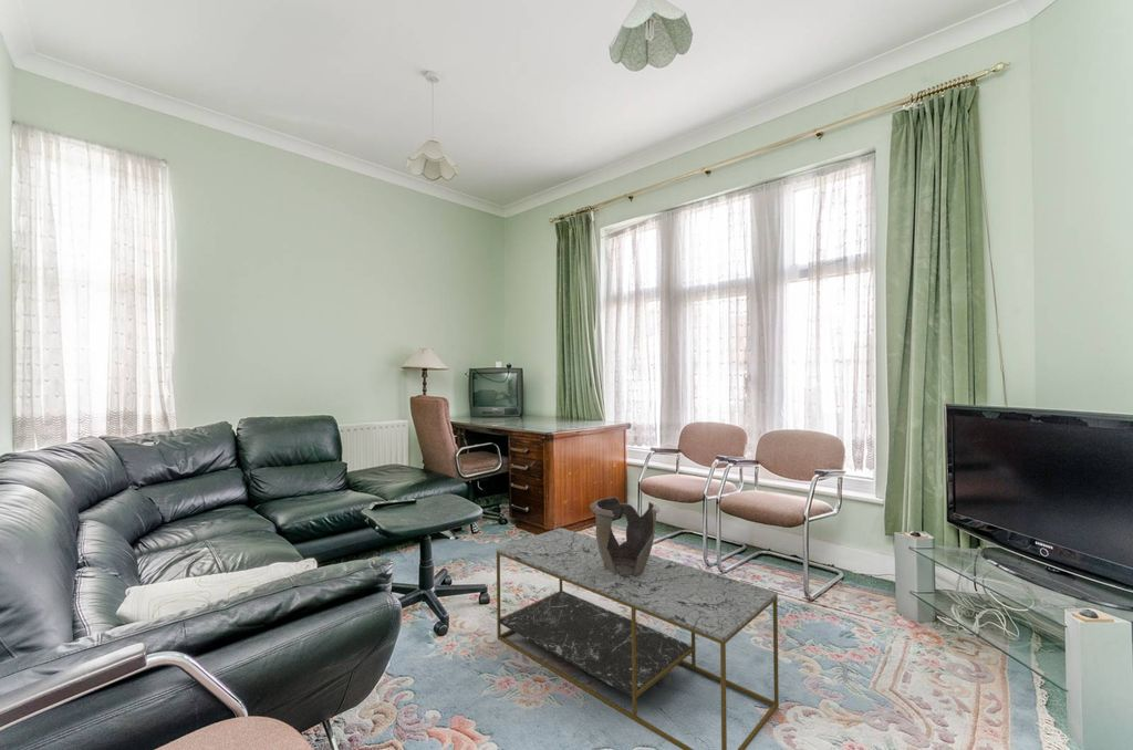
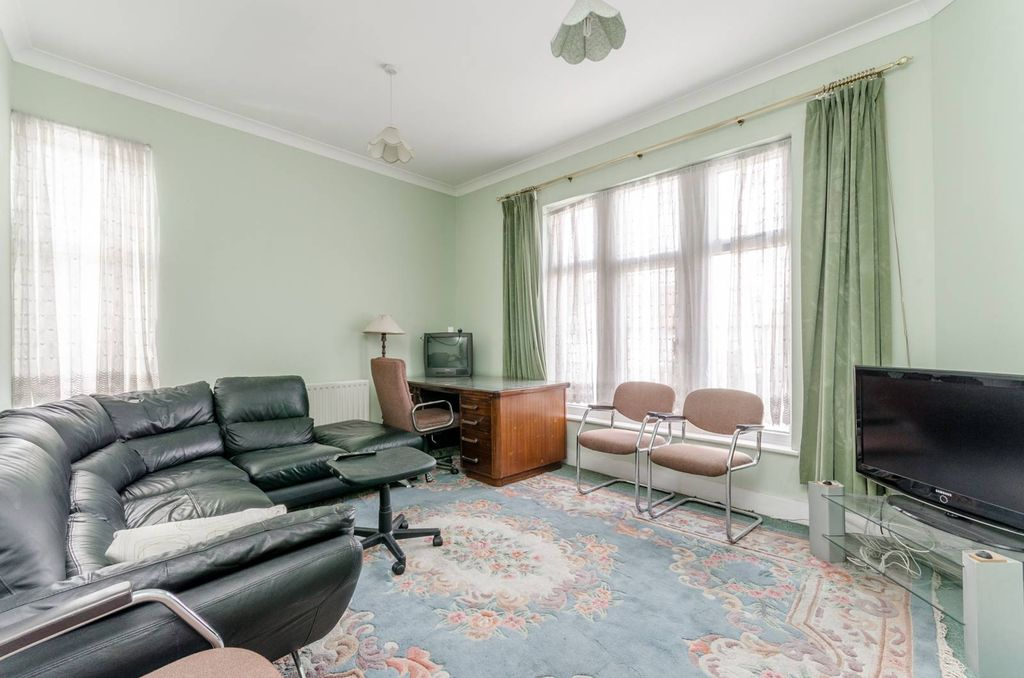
- coffee table [496,527,780,750]
- decorative bowl [589,496,661,576]
